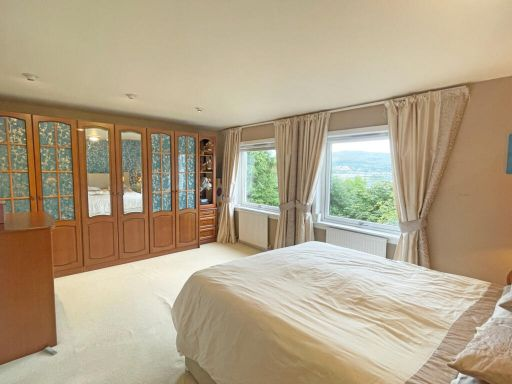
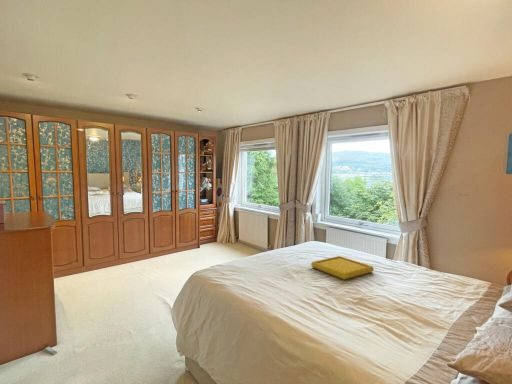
+ serving tray [310,255,375,281]
